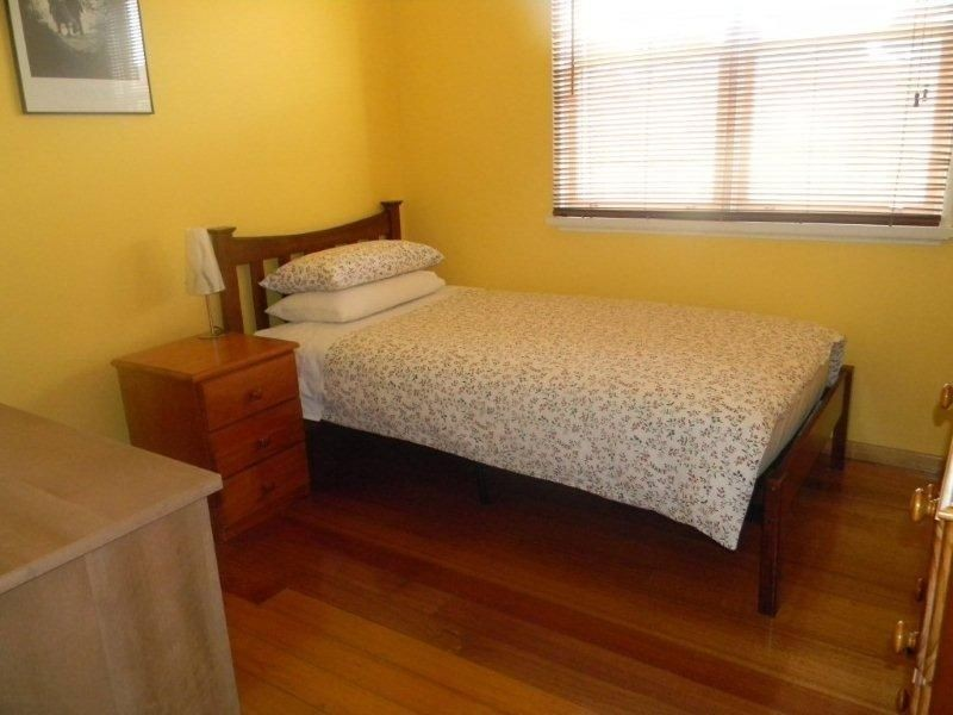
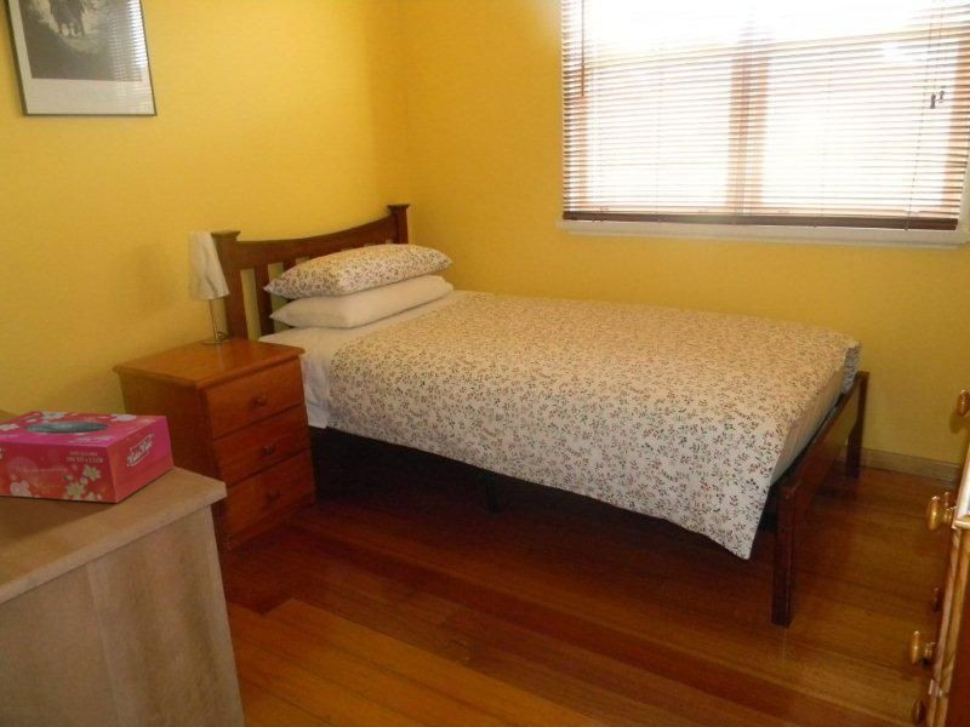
+ tissue box [0,410,176,504]
